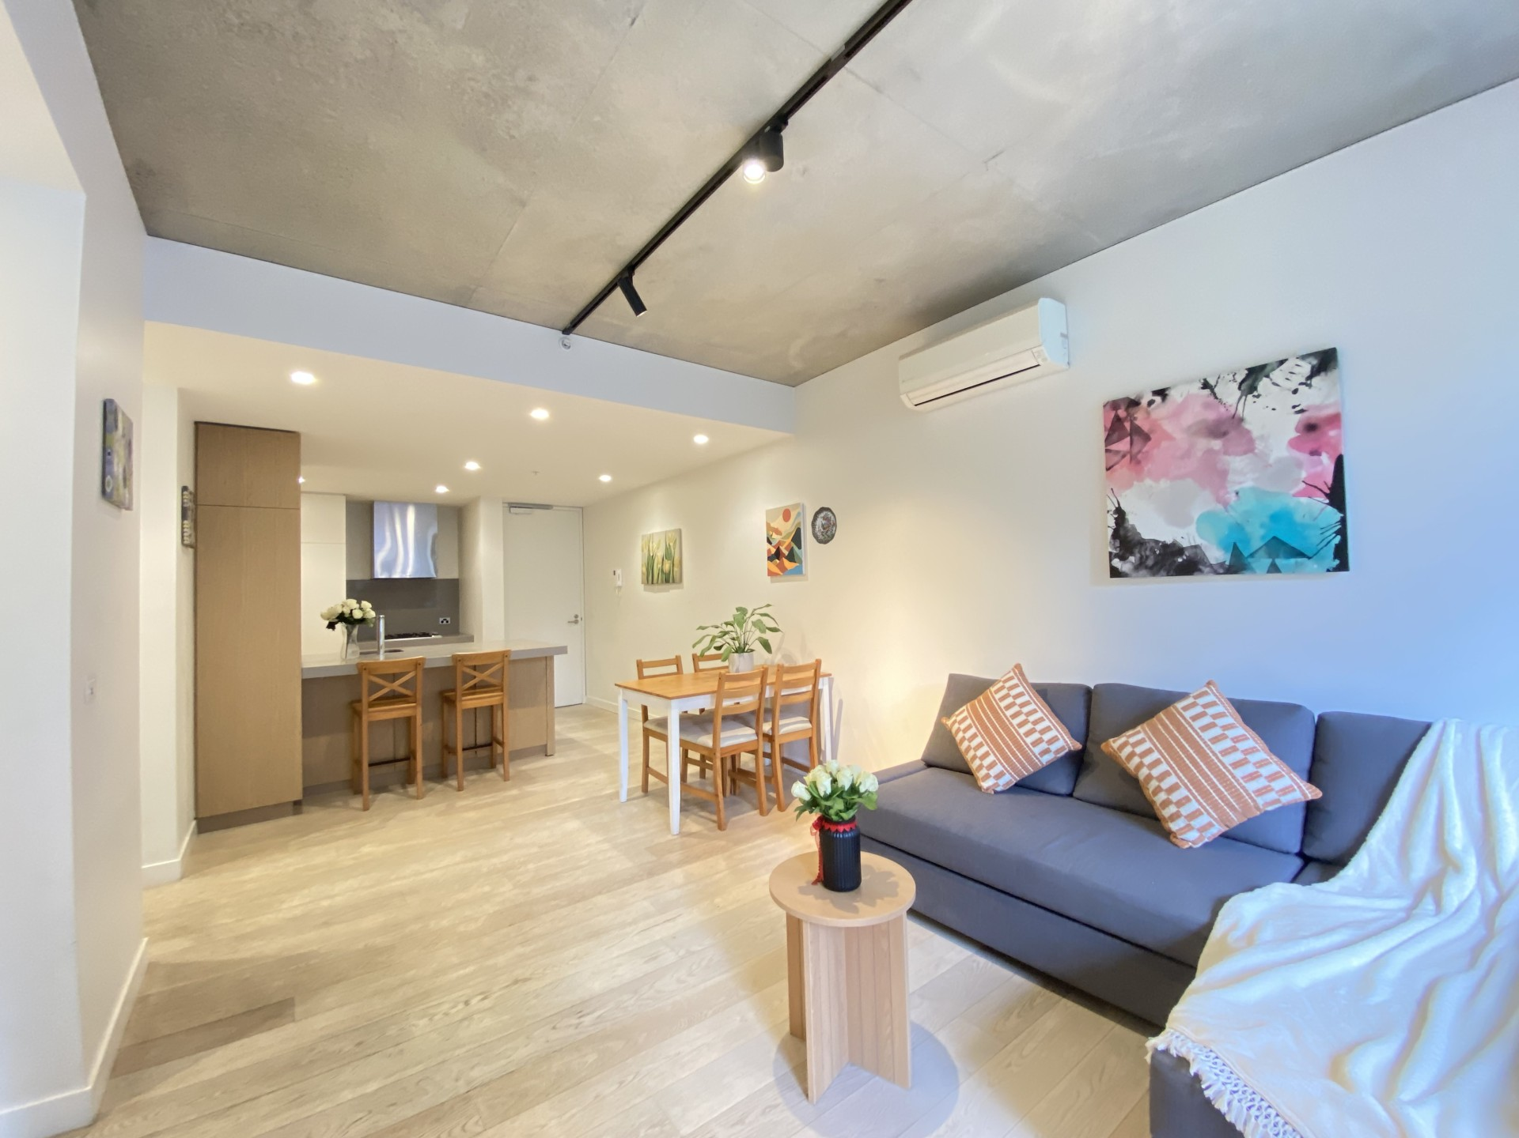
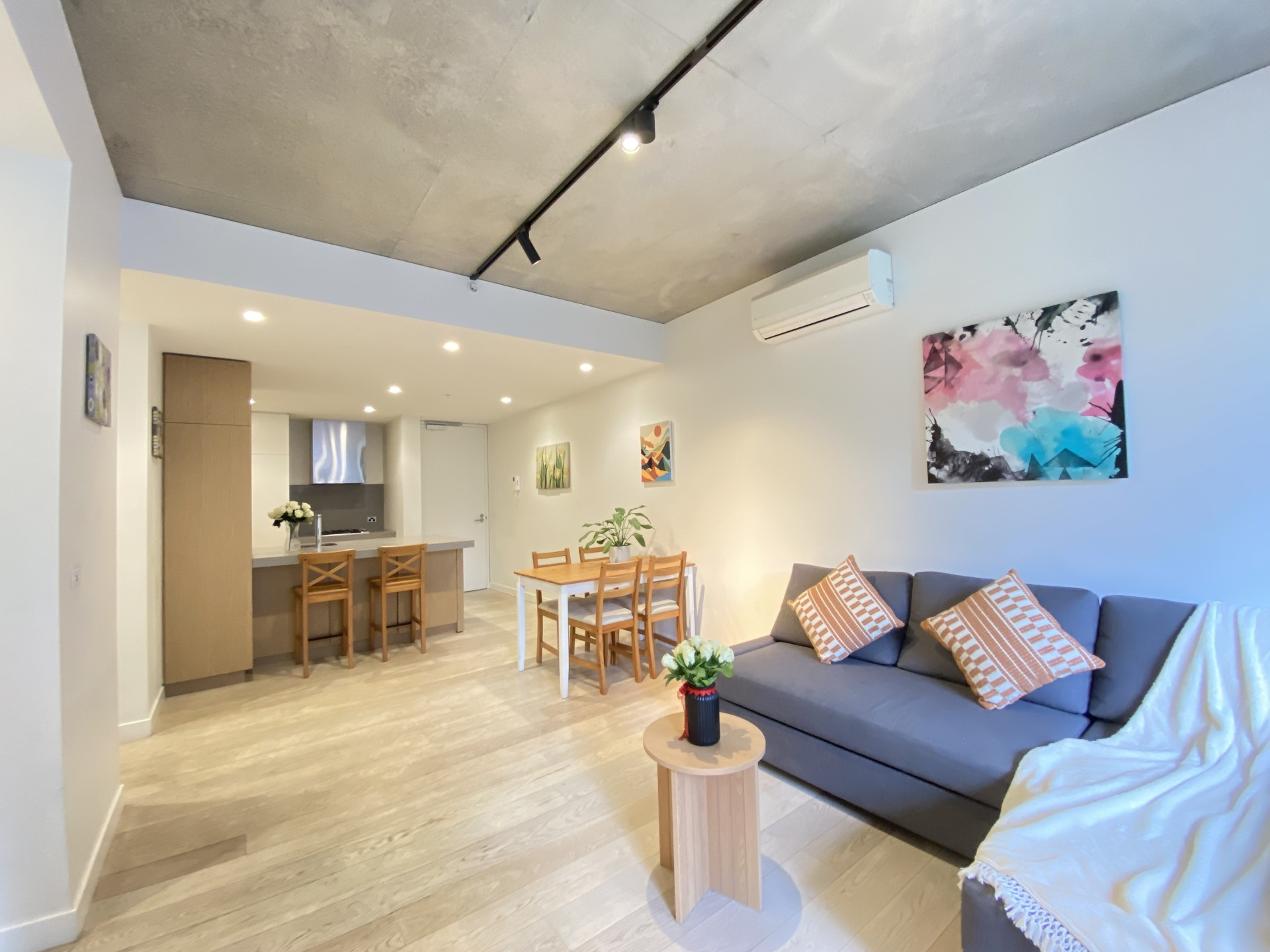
- decorative plate [810,506,837,545]
